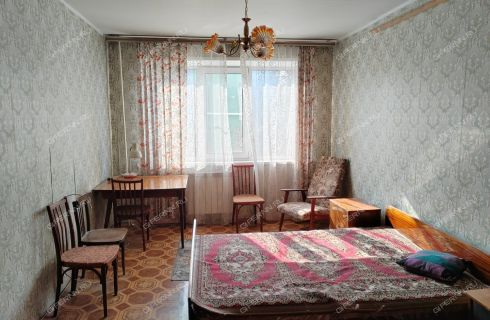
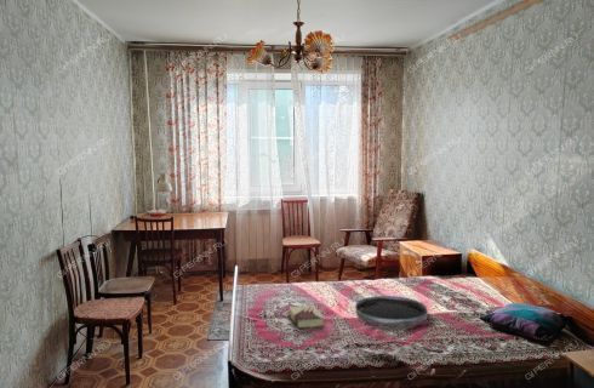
+ tray [355,295,429,327]
+ book [287,304,326,329]
